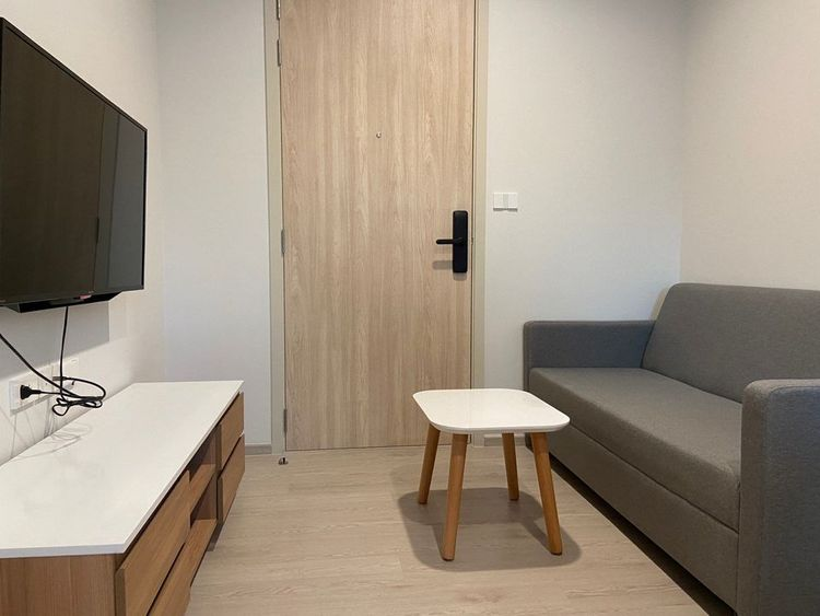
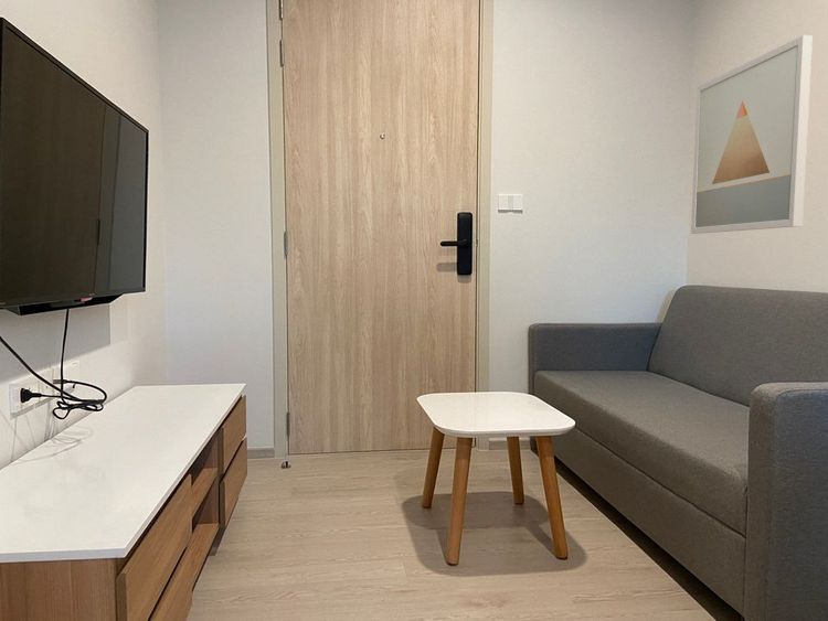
+ wall art [690,34,814,235]
